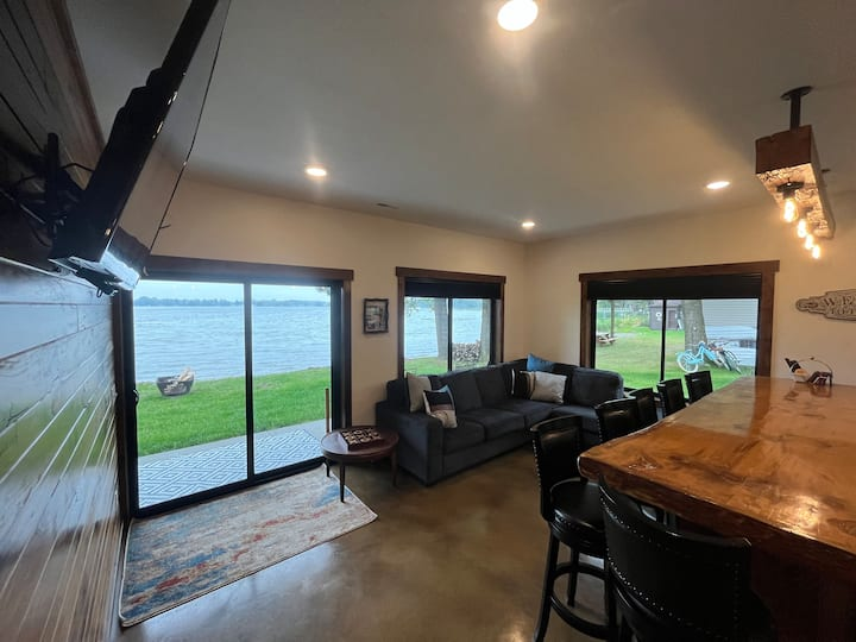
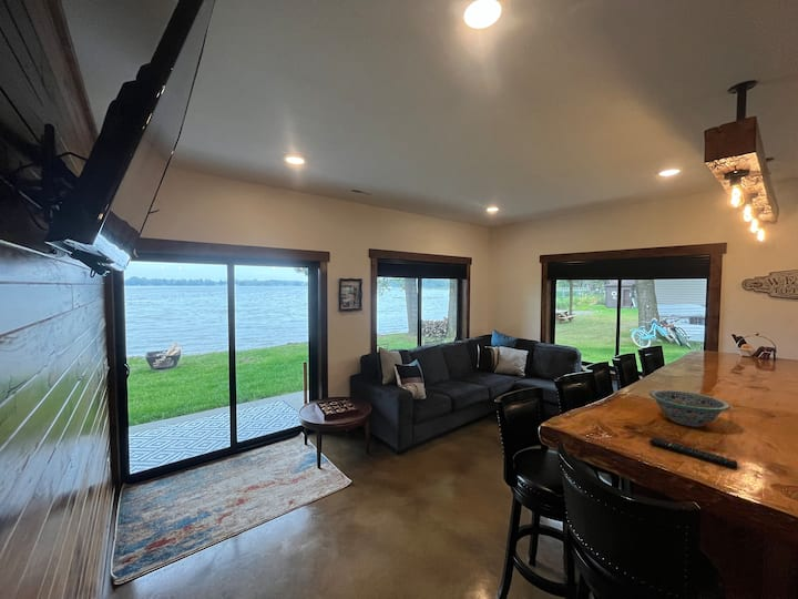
+ remote control [648,436,738,469]
+ decorative bowl [648,388,732,428]
